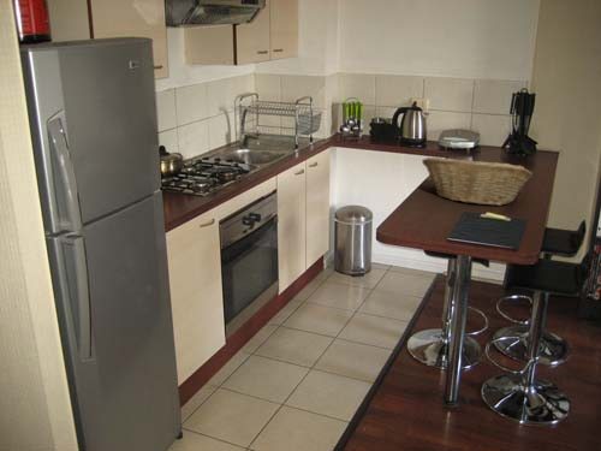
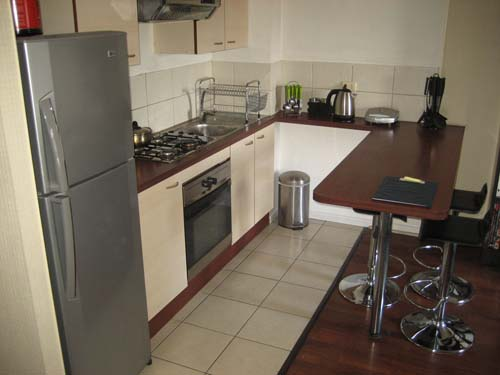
- fruit basket [421,156,534,207]
